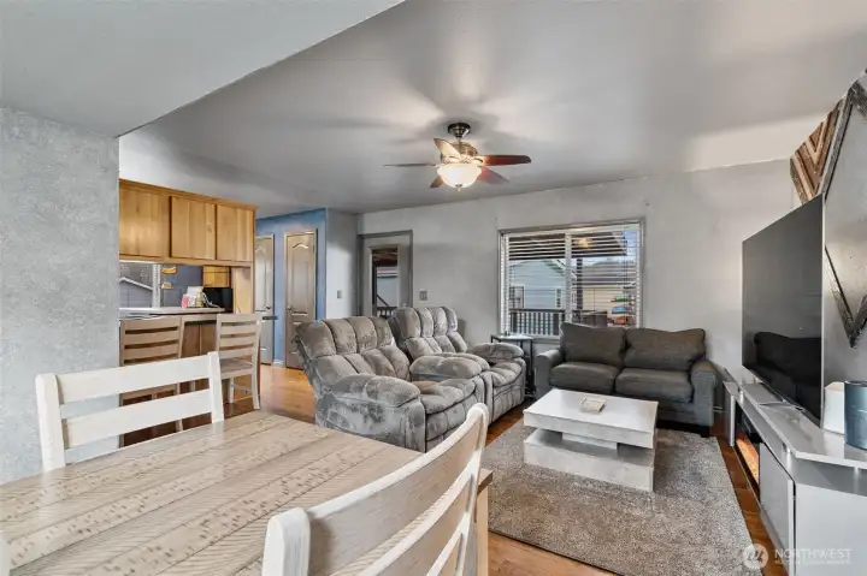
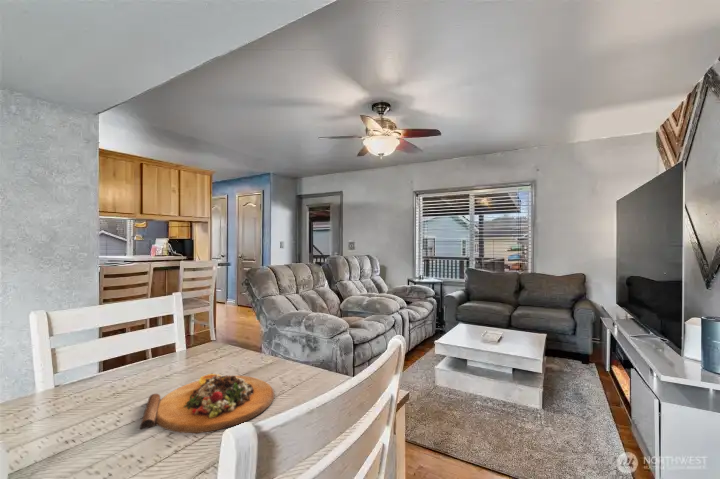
+ cutting board [139,372,275,434]
